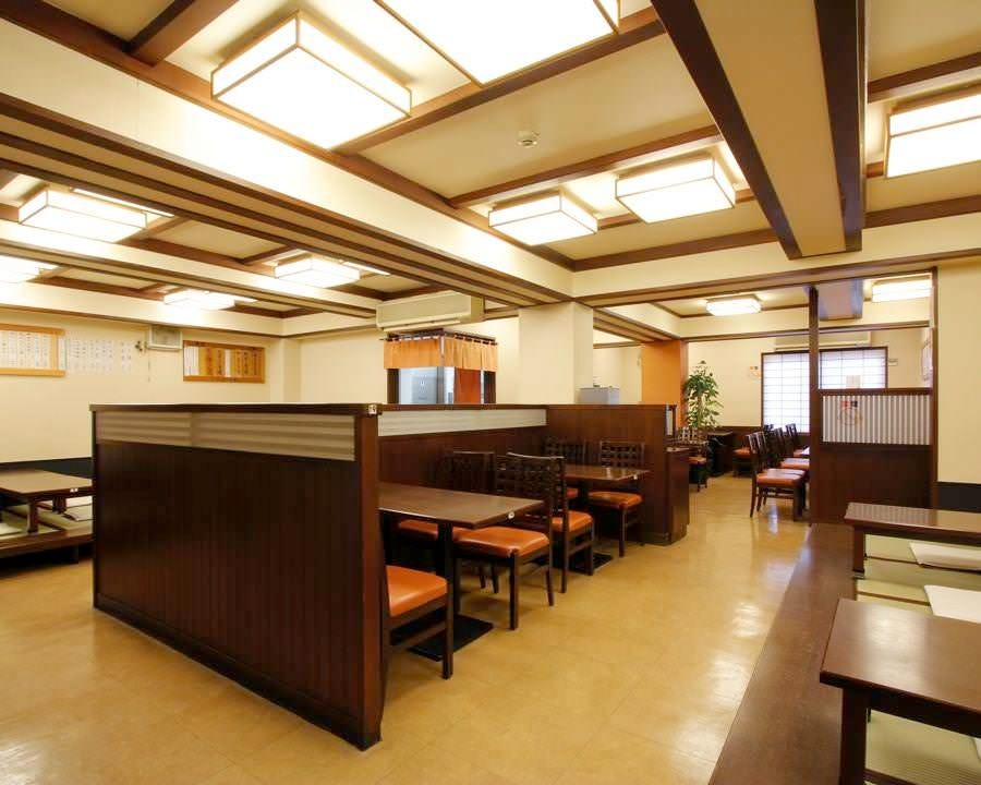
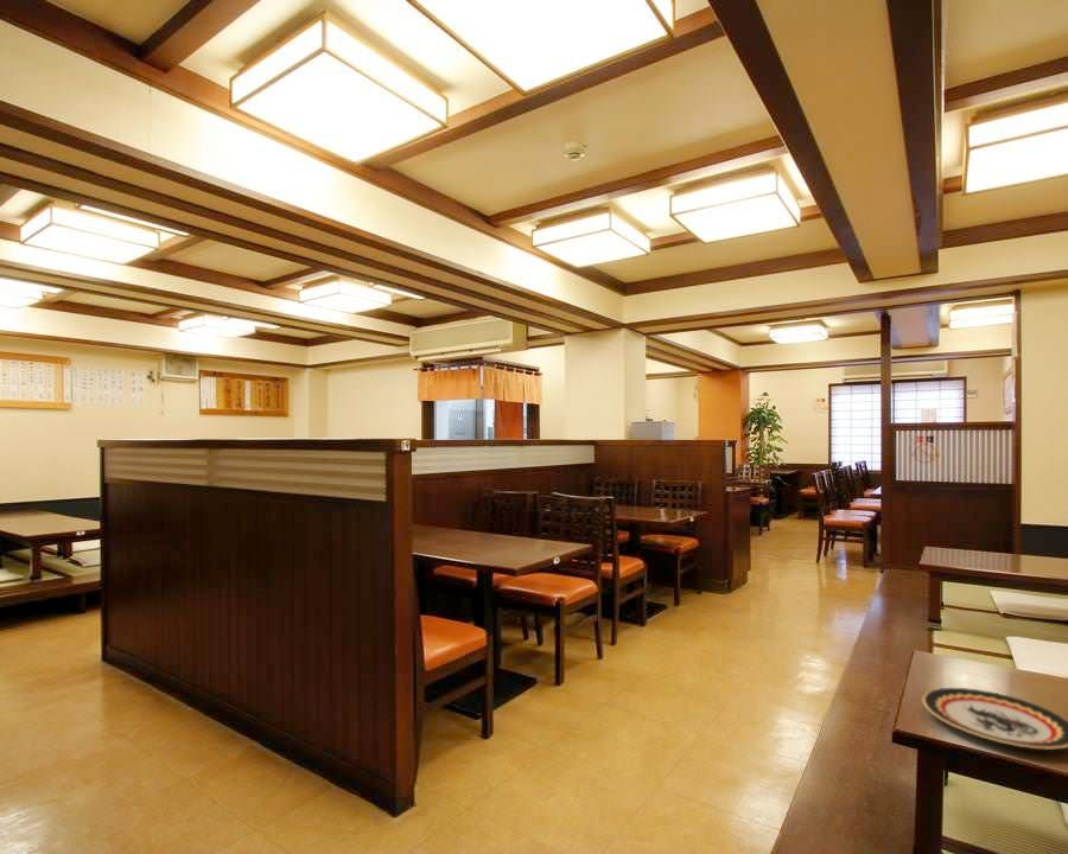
+ plate [921,687,1068,751]
